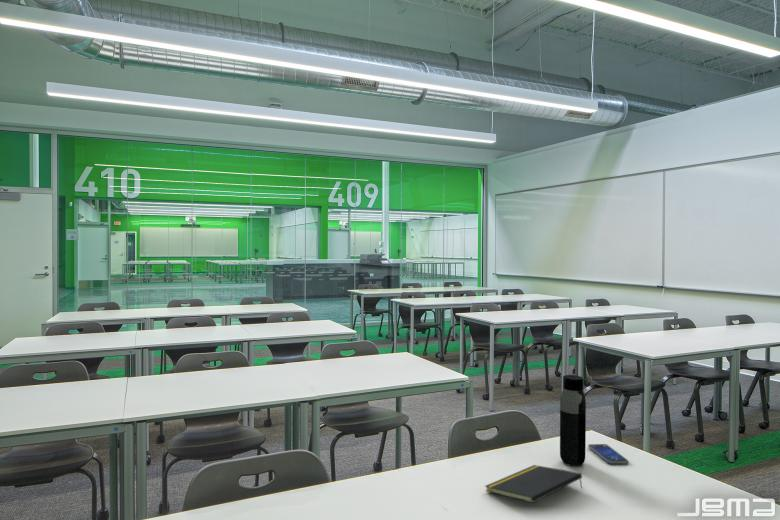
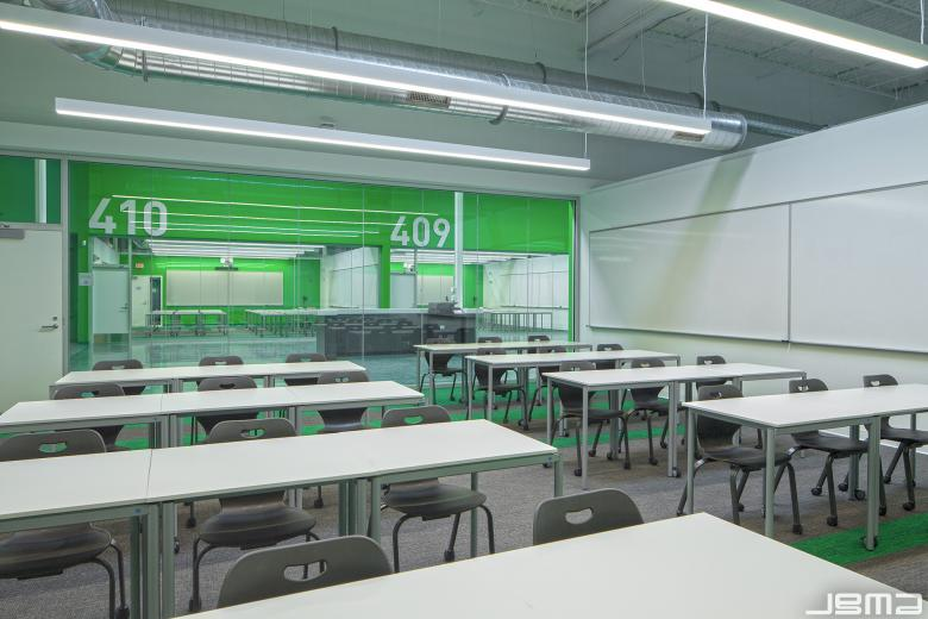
- smartphone [587,443,630,465]
- notepad [484,464,583,504]
- water bottle [559,374,587,467]
